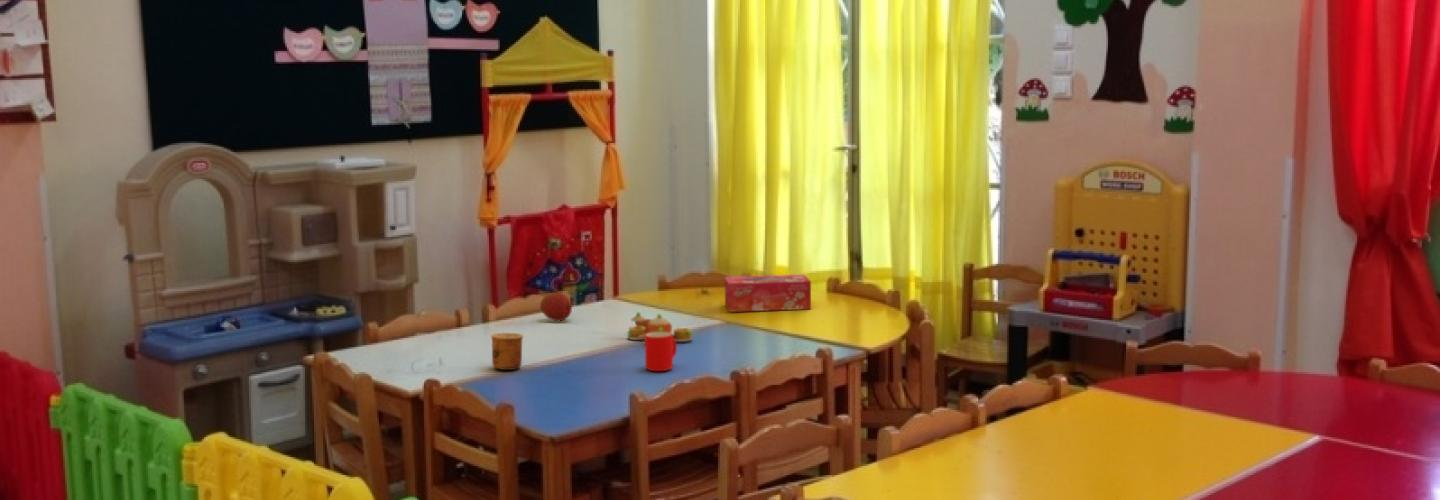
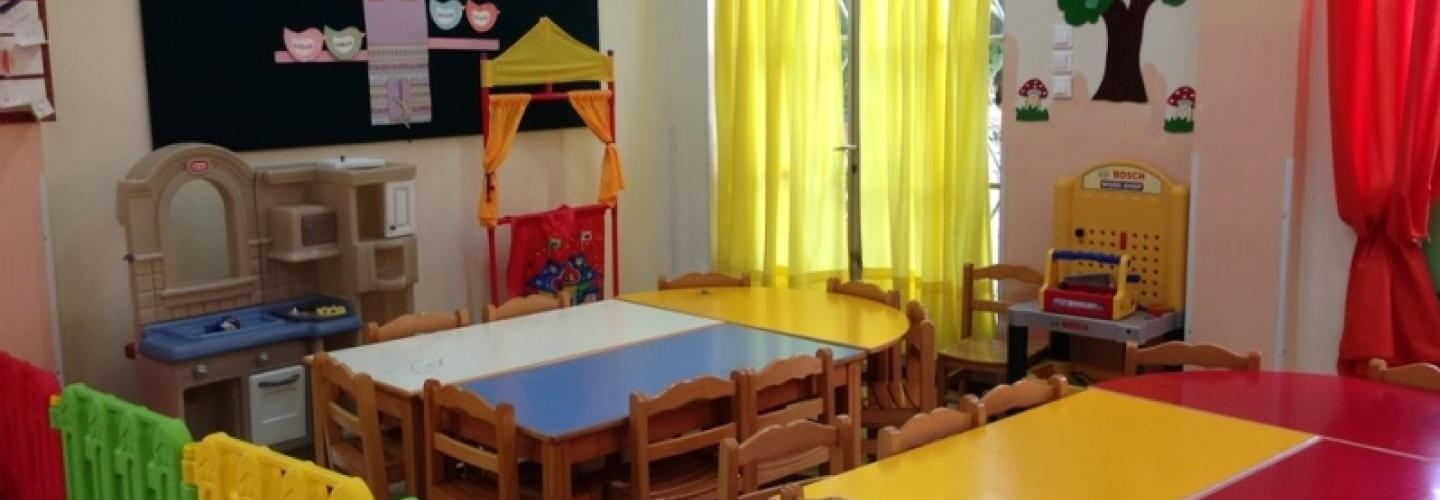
- tissue box [724,274,812,313]
- cup [490,332,524,371]
- cup [644,332,678,372]
- fruit [539,291,573,322]
- toy tea set [626,311,694,343]
